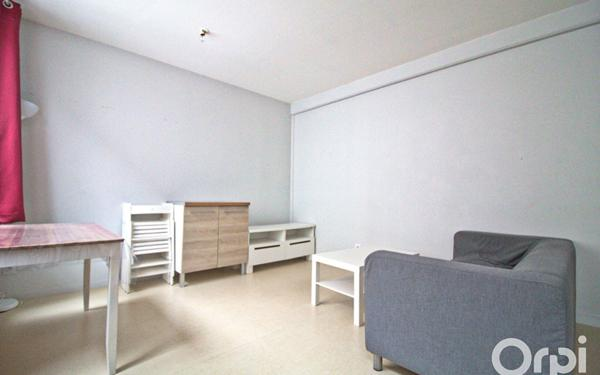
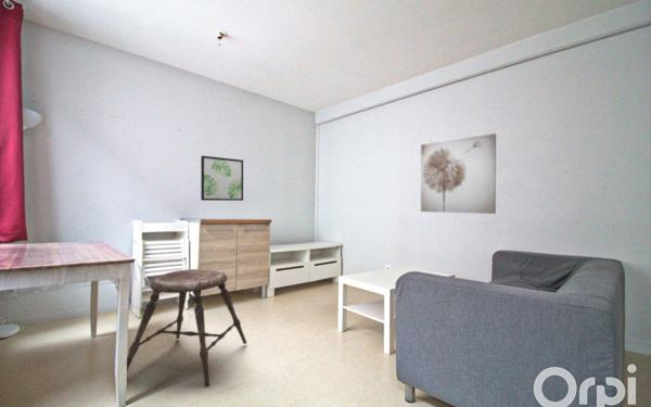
+ stool [126,268,247,389]
+ wall art [420,132,497,215]
+ wall art [200,155,244,202]
